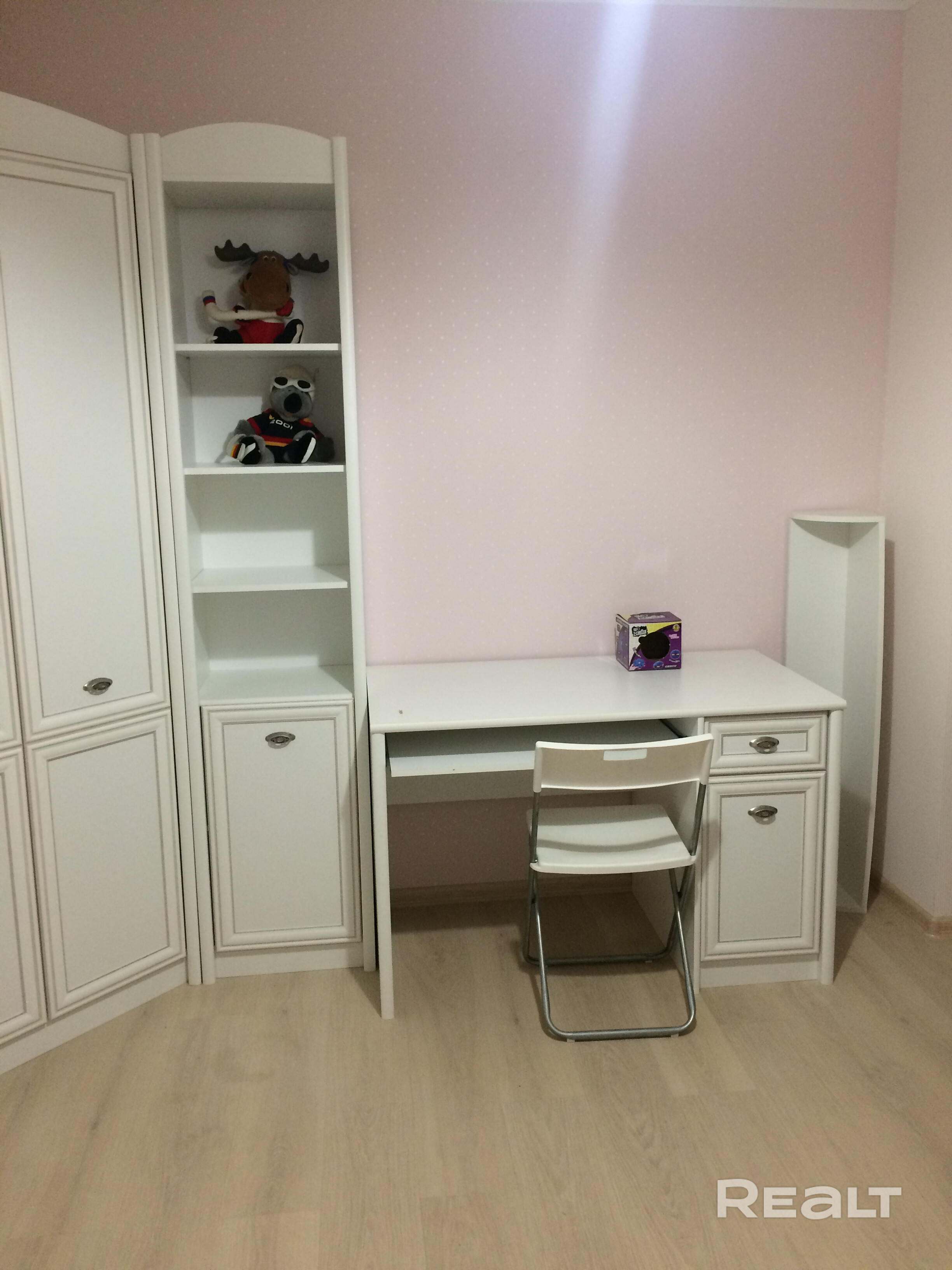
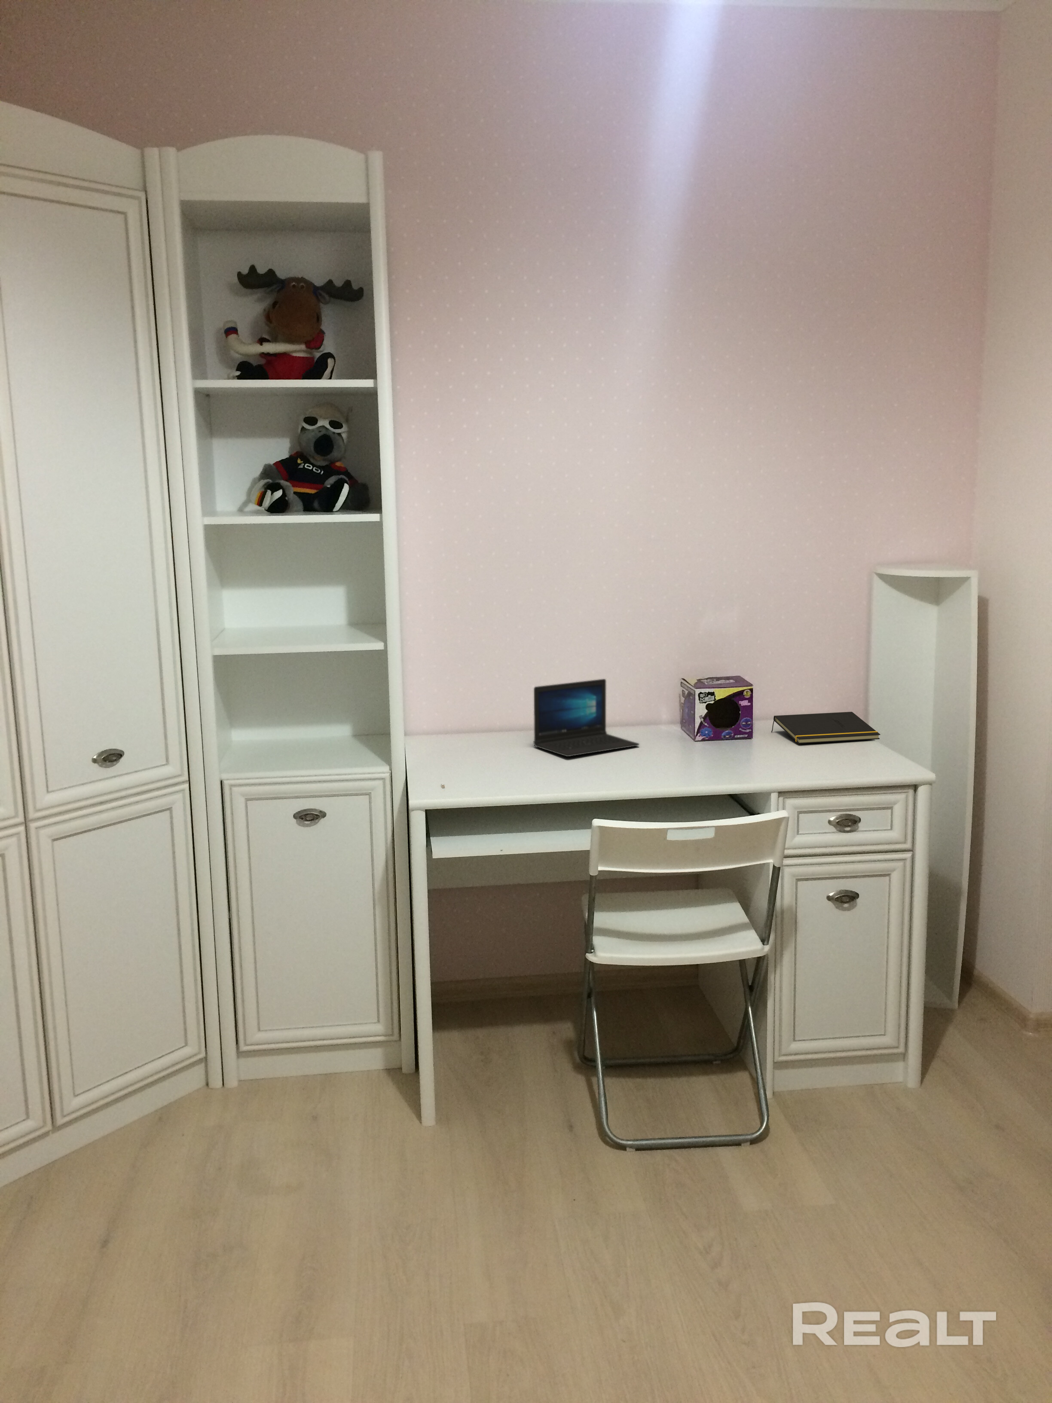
+ notepad [771,711,881,745]
+ laptop [533,678,640,757]
